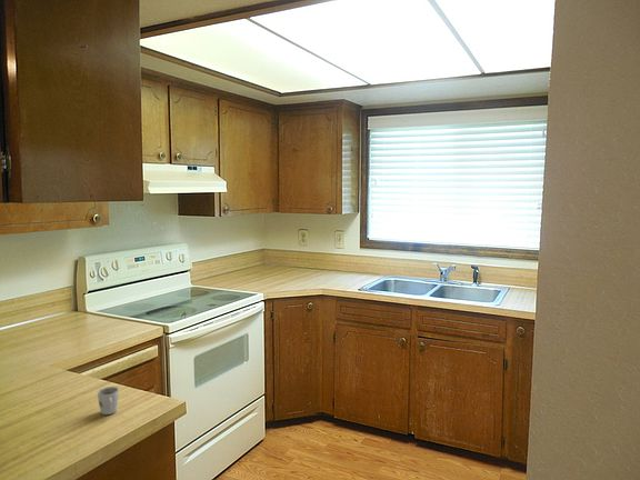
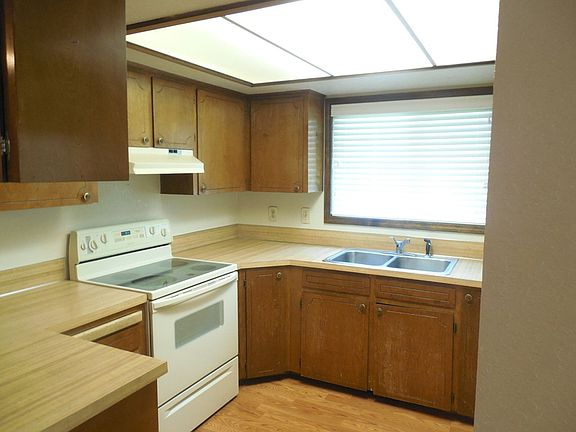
- cup [97,386,120,416]
